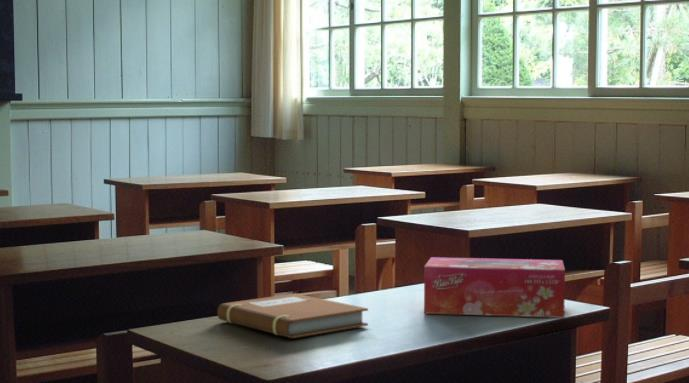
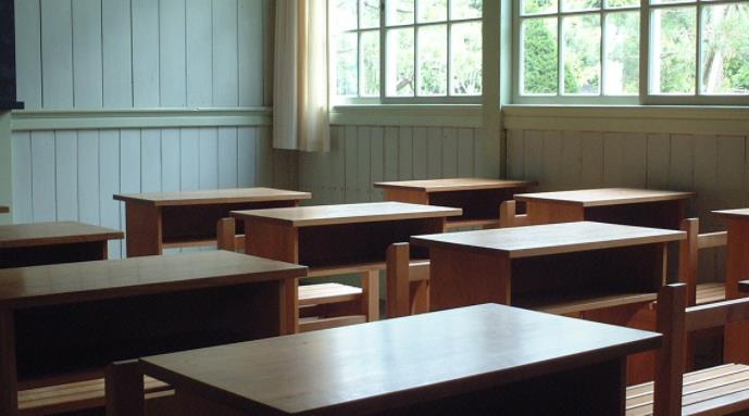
- notebook [216,293,369,339]
- tissue box [423,256,566,319]
